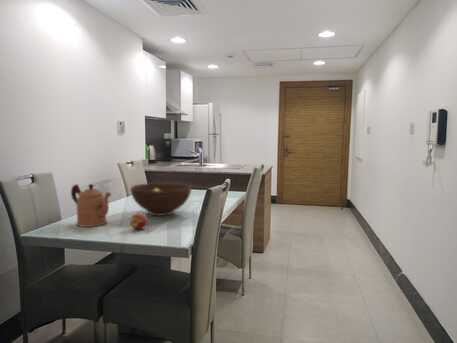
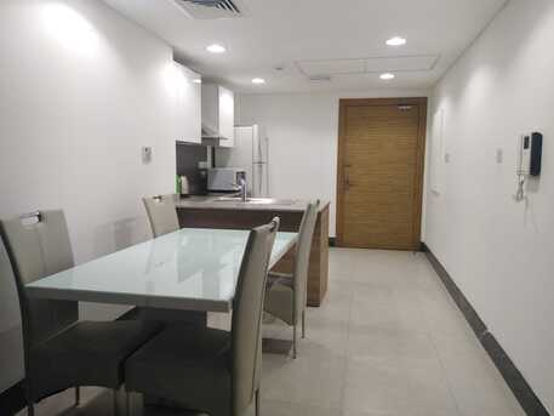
- coffeepot [70,183,112,228]
- fruit bowl [129,182,192,217]
- apple [129,212,149,230]
